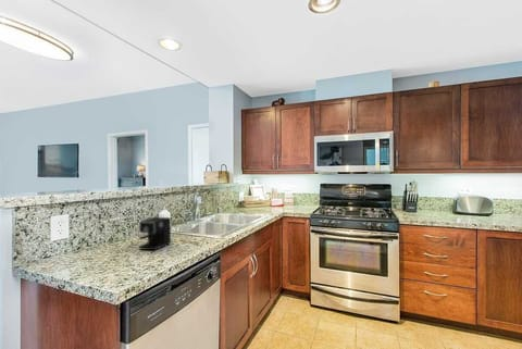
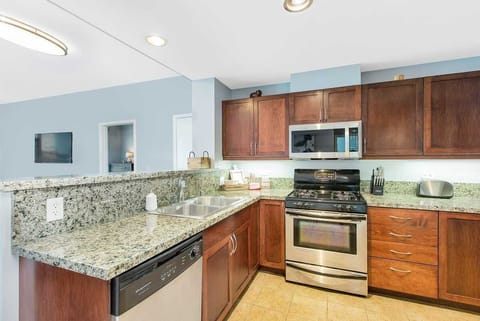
- coffee maker [138,216,200,251]
